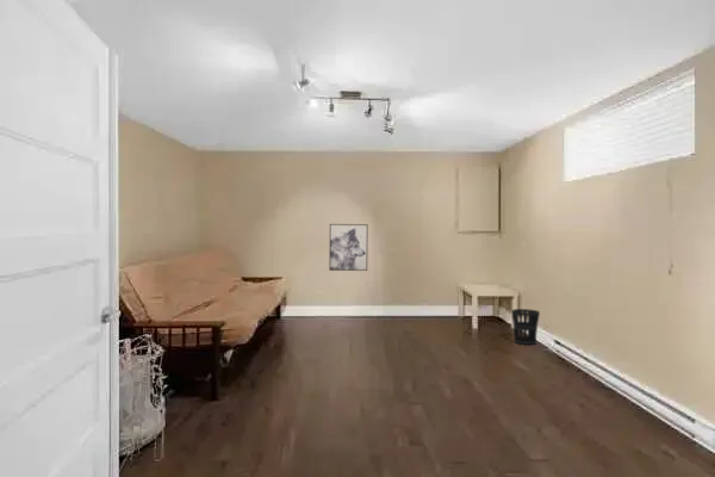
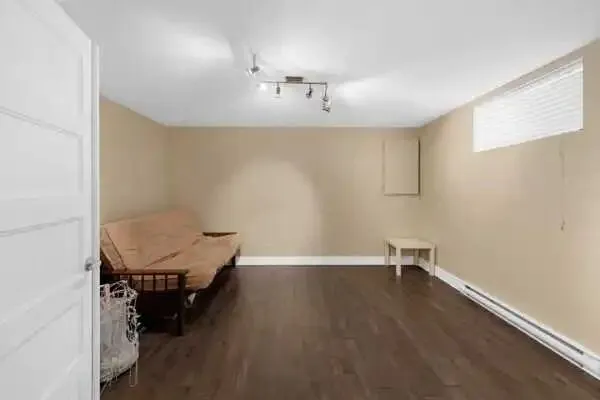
- wastebasket [510,308,541,346]
- wall art [328,223,369,272]
